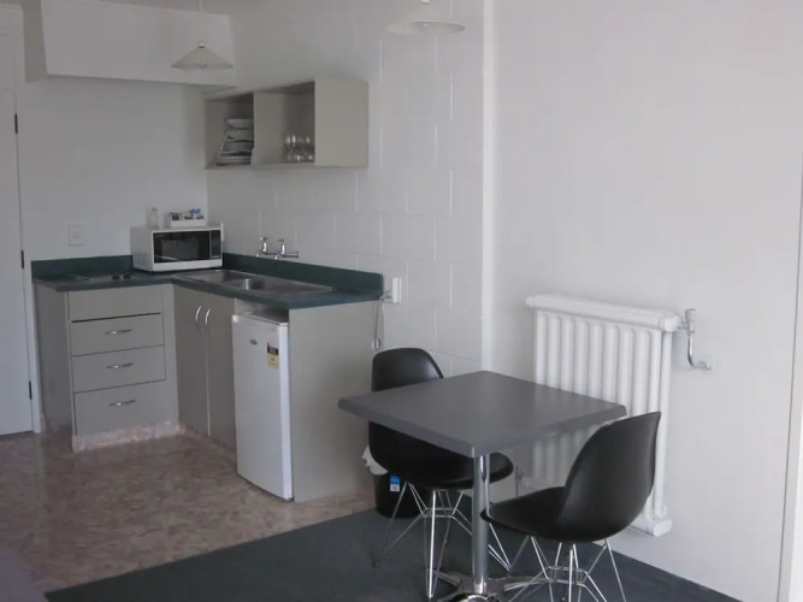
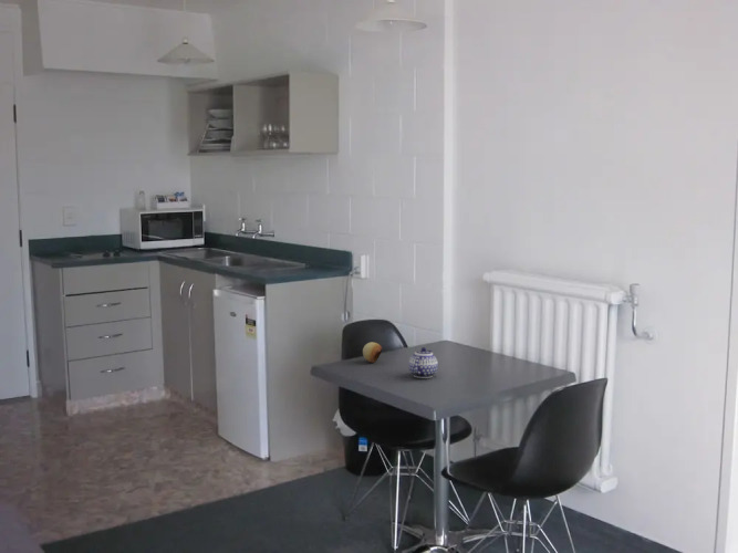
+ fruit [362,341,383,364]
+ teapot [407,346,439,379]
